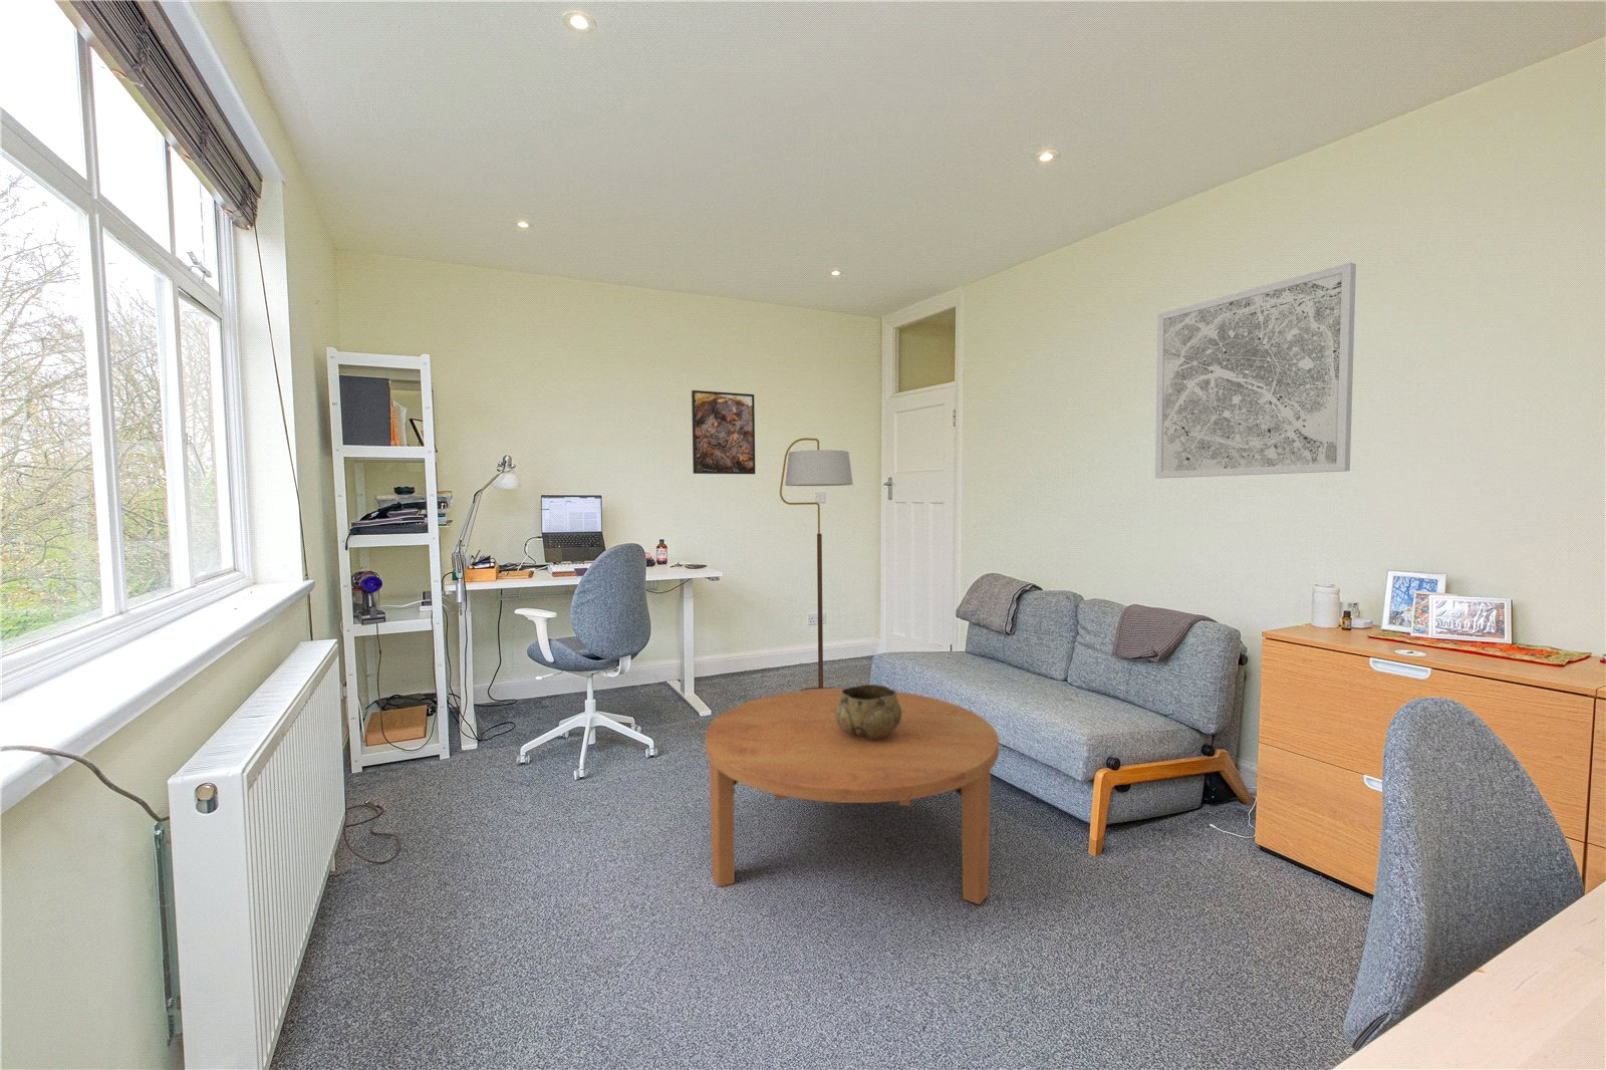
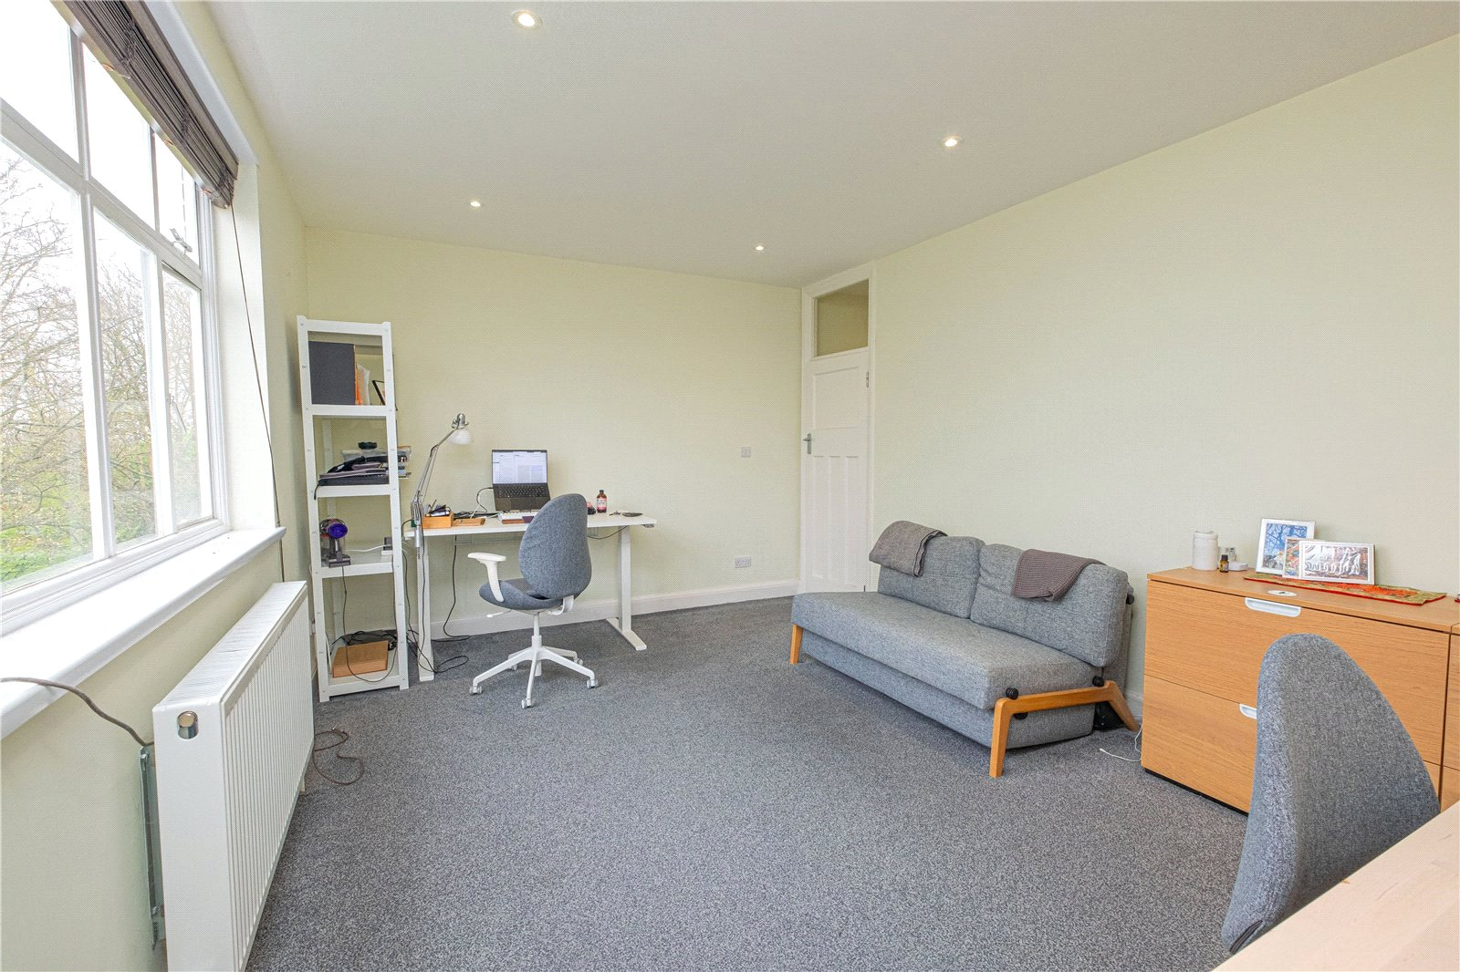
- floor lamp [779,437,854,690]
- coffee table [704,688,999,905]
- decorative bowl [835,683,902,739]
- wall art [1155,262,1358,479]
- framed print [690,389,756,475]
